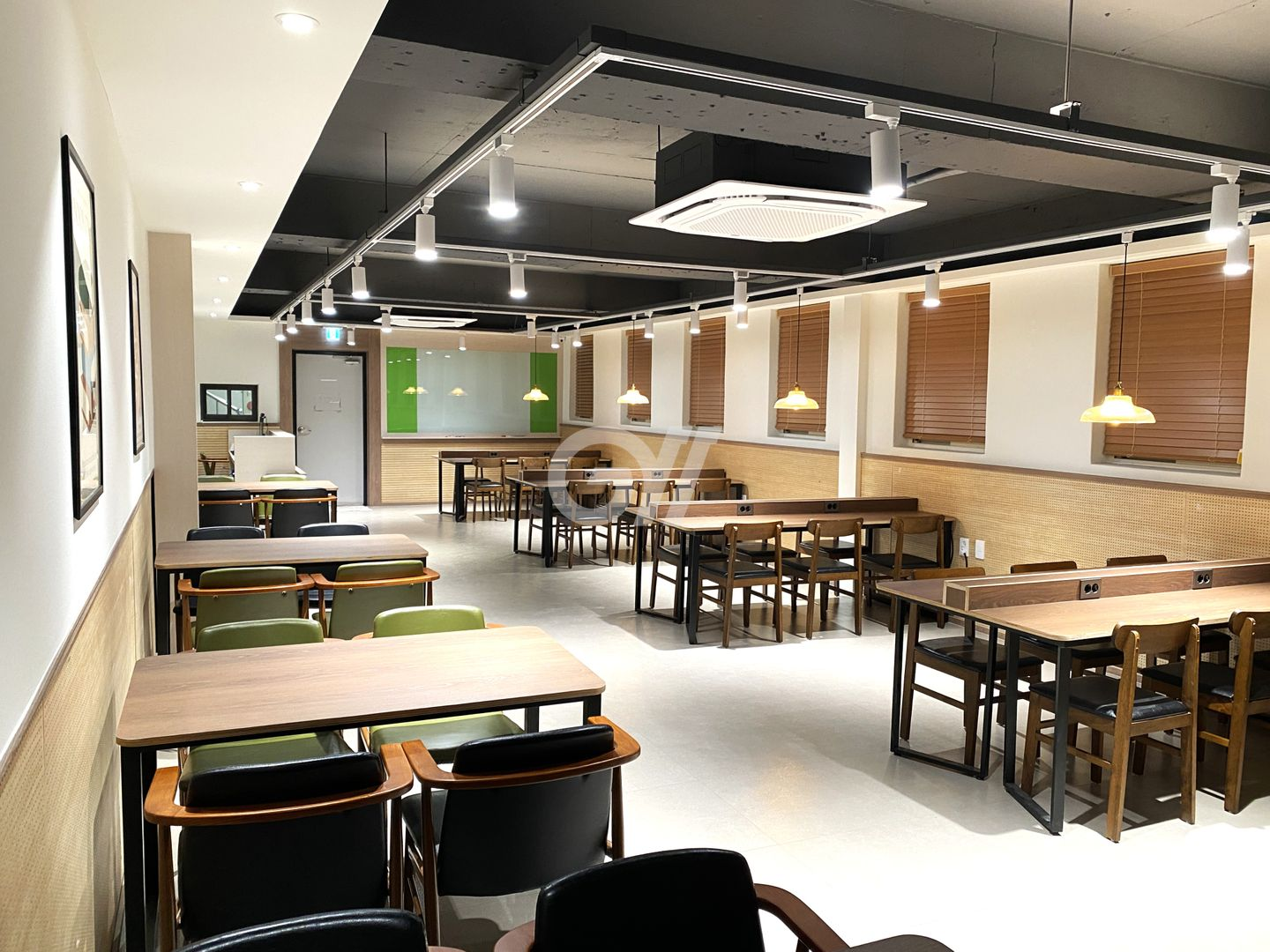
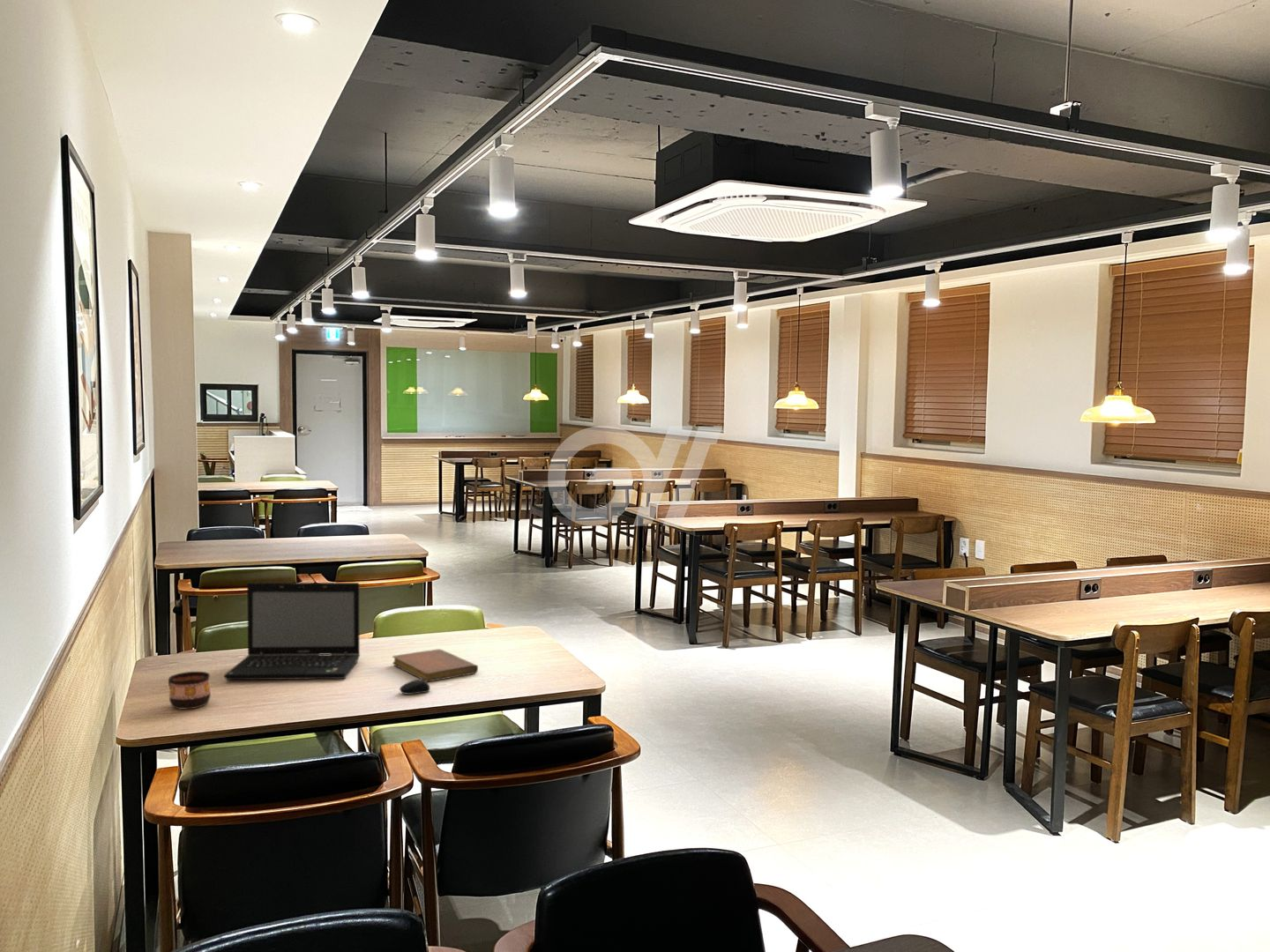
+ cup [168,671,212,710]
+ laptop [223,582,361,681]
+ notebook [392,648,479,682]
+ computer mouse [399,679,431,695]
